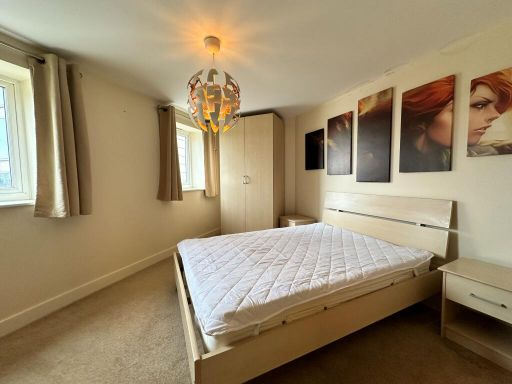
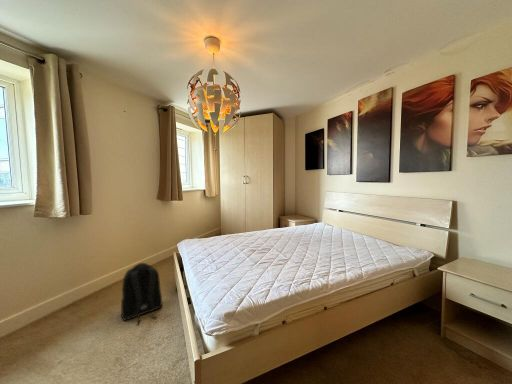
+ backpack [120,262,164,326]
